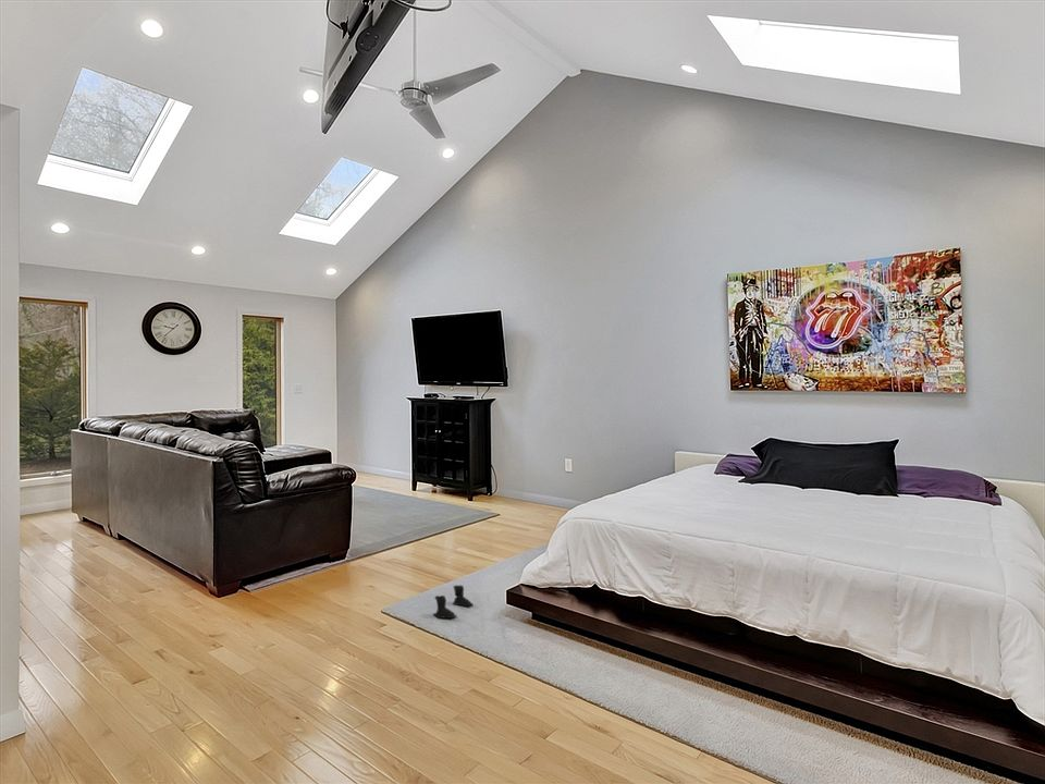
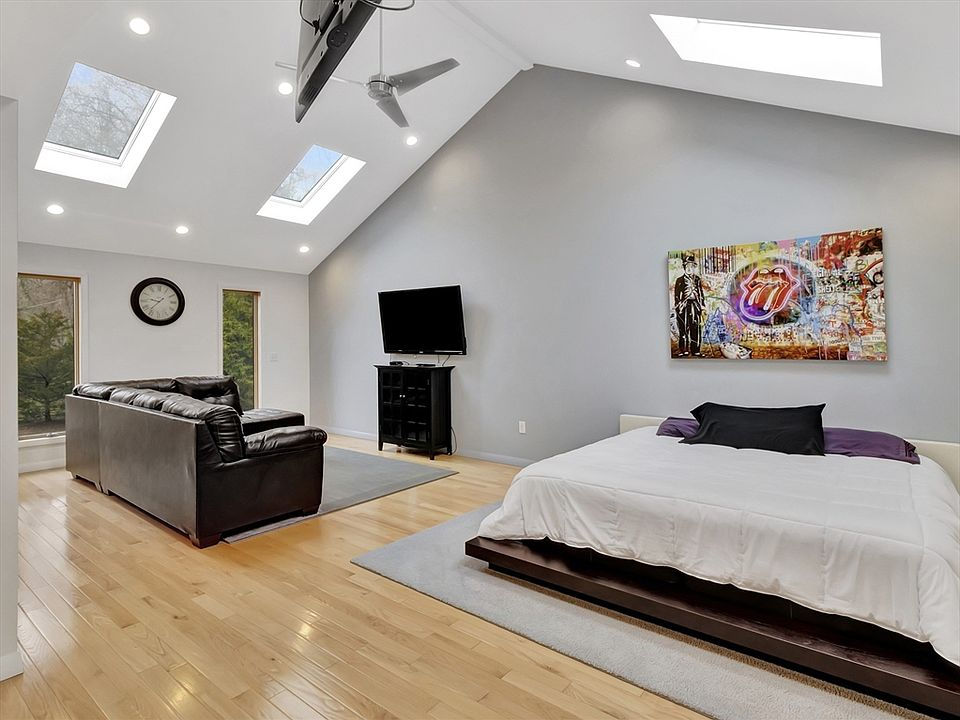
- boots [432,585,474,620]
